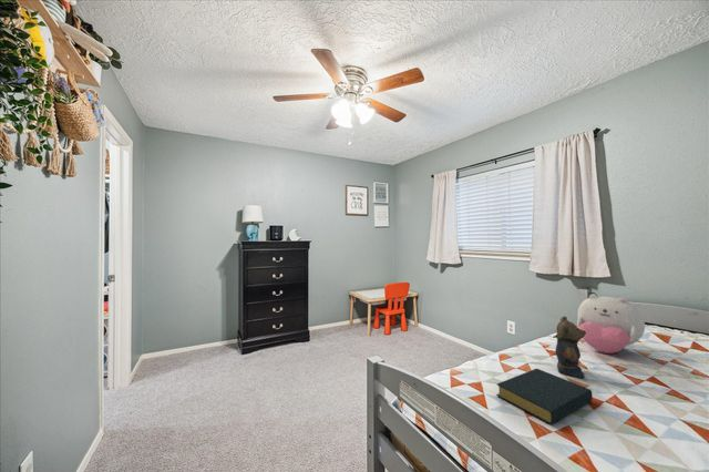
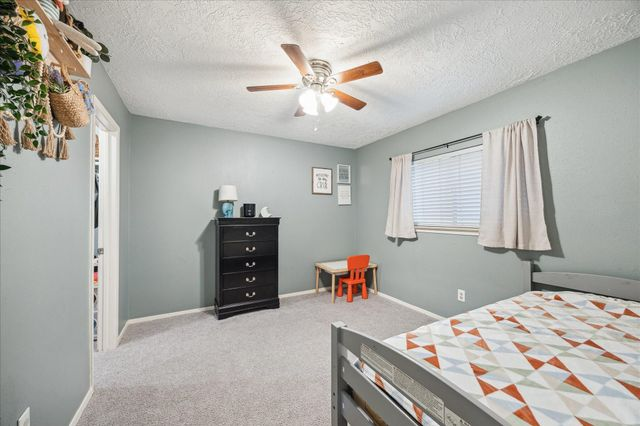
- hardback book [495,368,594,425]
- teddy bear [552,316,586,379]
- plush toy [576,293,646,355]
